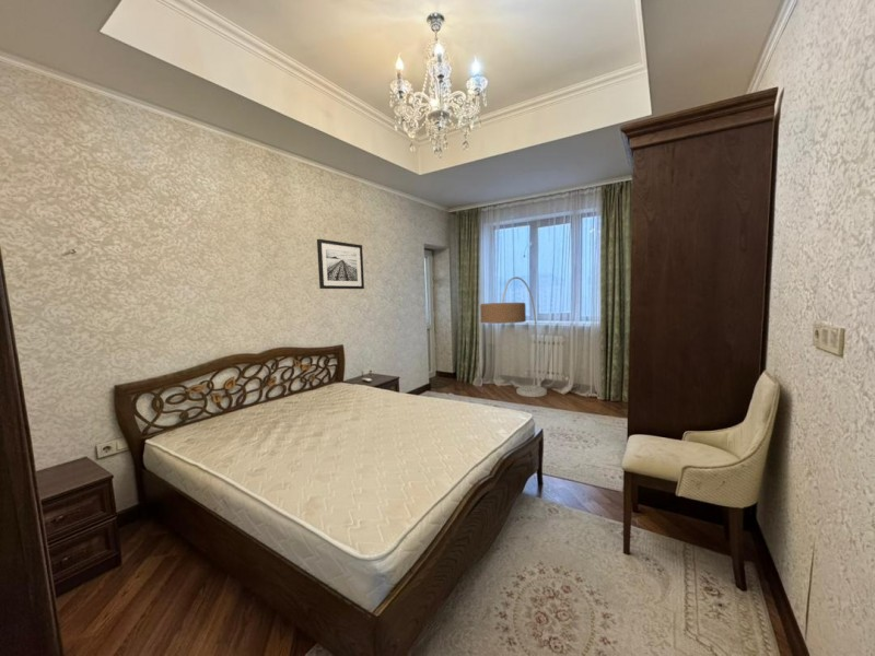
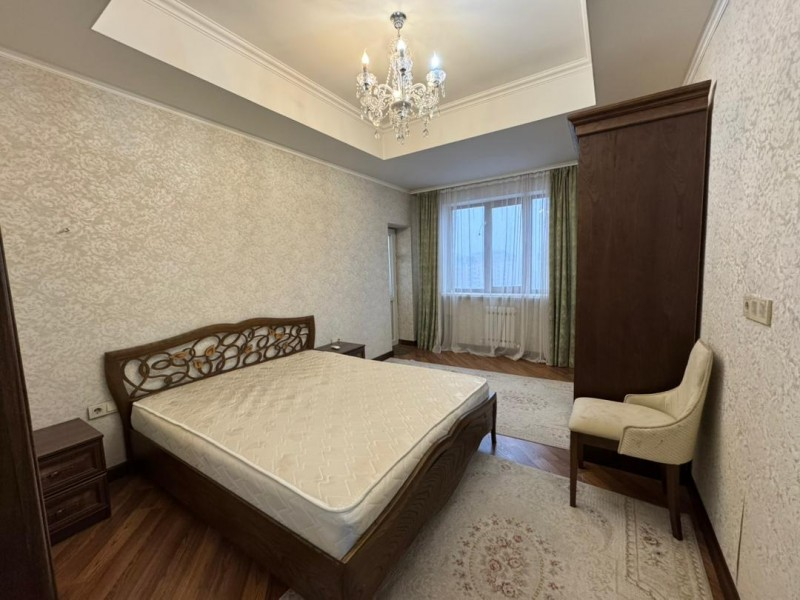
- floor lamp [479,276,548,398]
- wall art [316,238,365,290]
